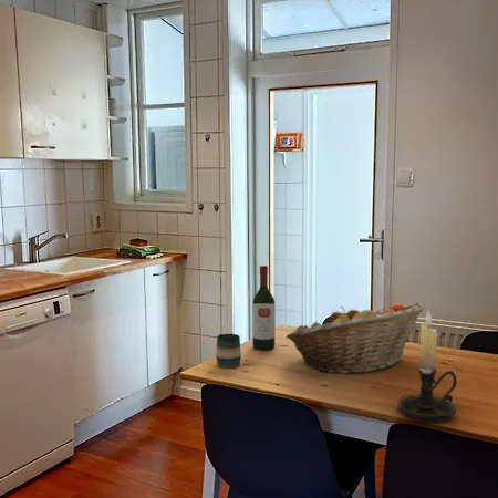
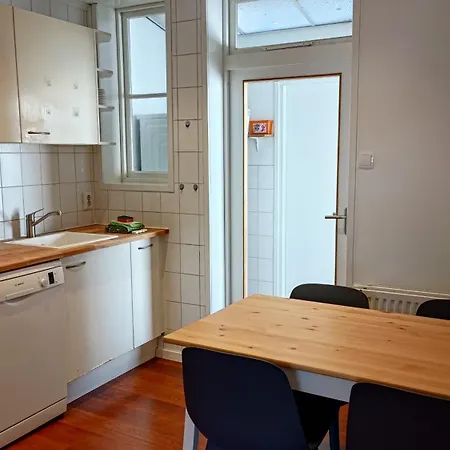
- candle holder [396,309,458,424]
- mug [215,333,242,369]
- wine bottle [251,264,276,351]
- fruit basket [286,301,427,375]
